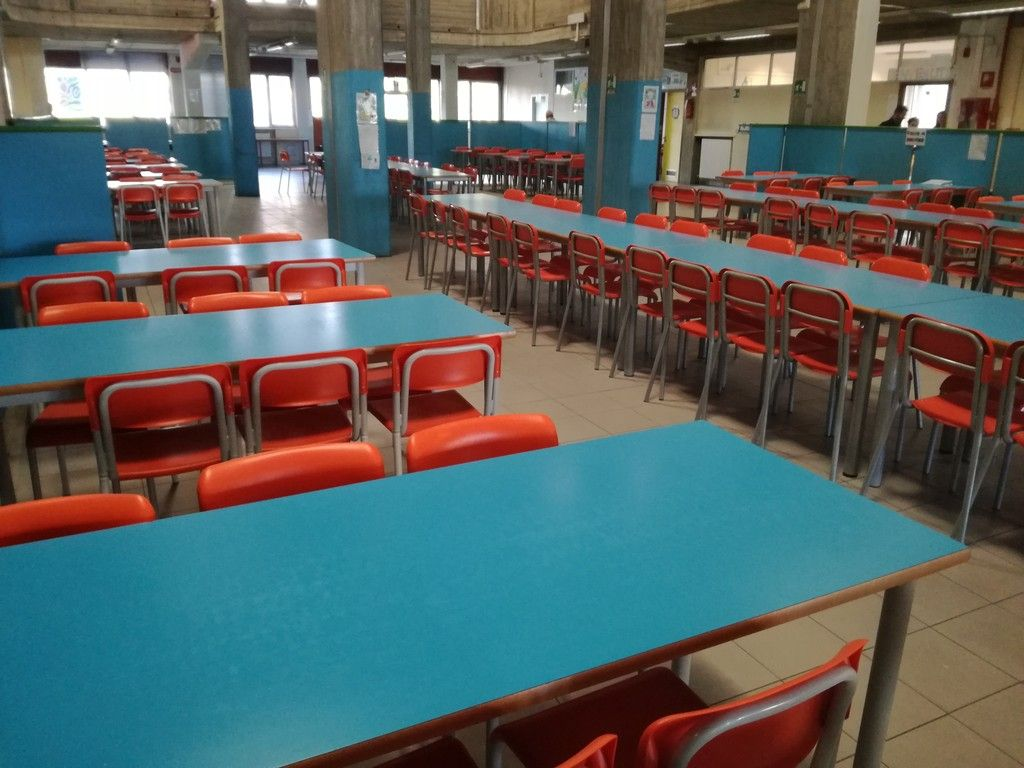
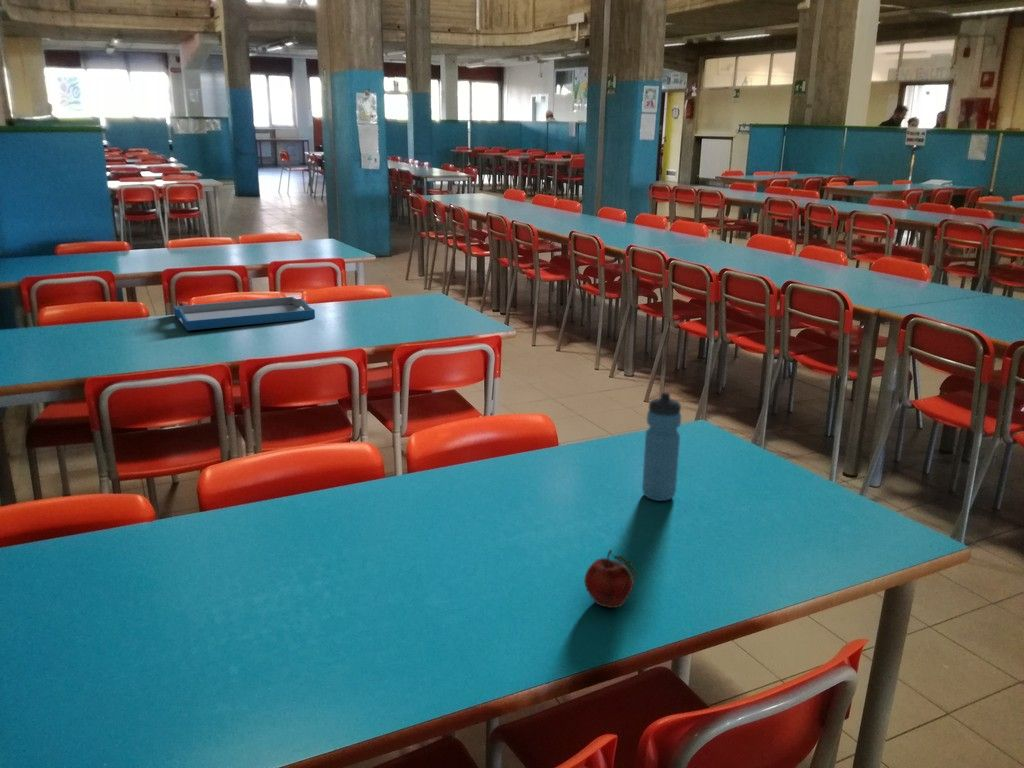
+ fruit [583,549,638,609]
+ tray [173,296,316,331]
+ water bottle [641,391,682,502]
